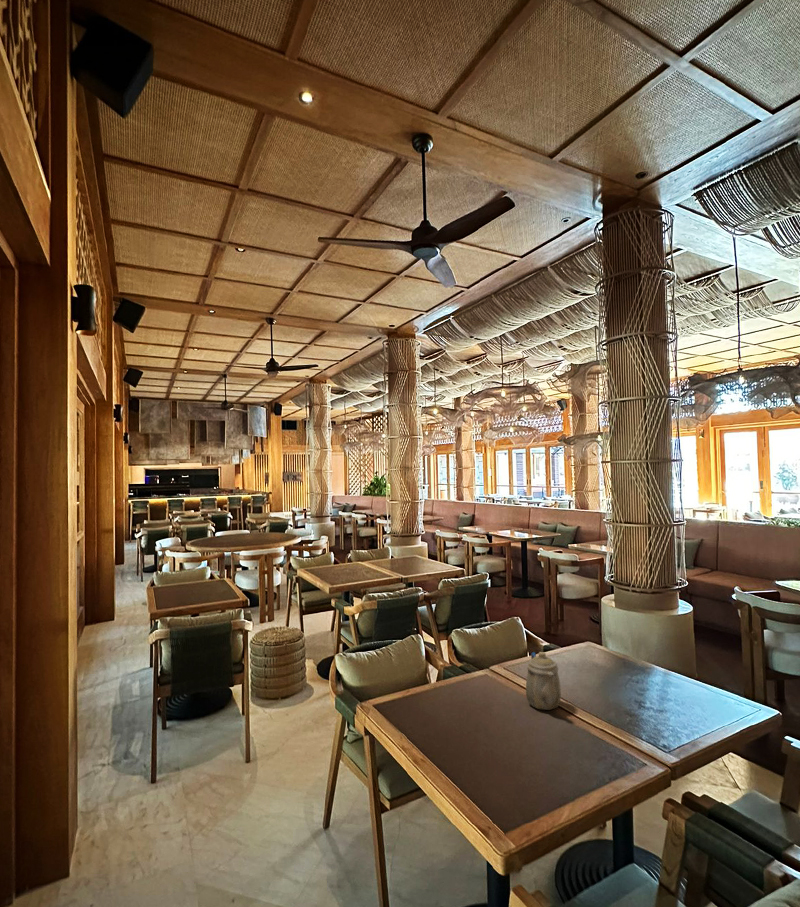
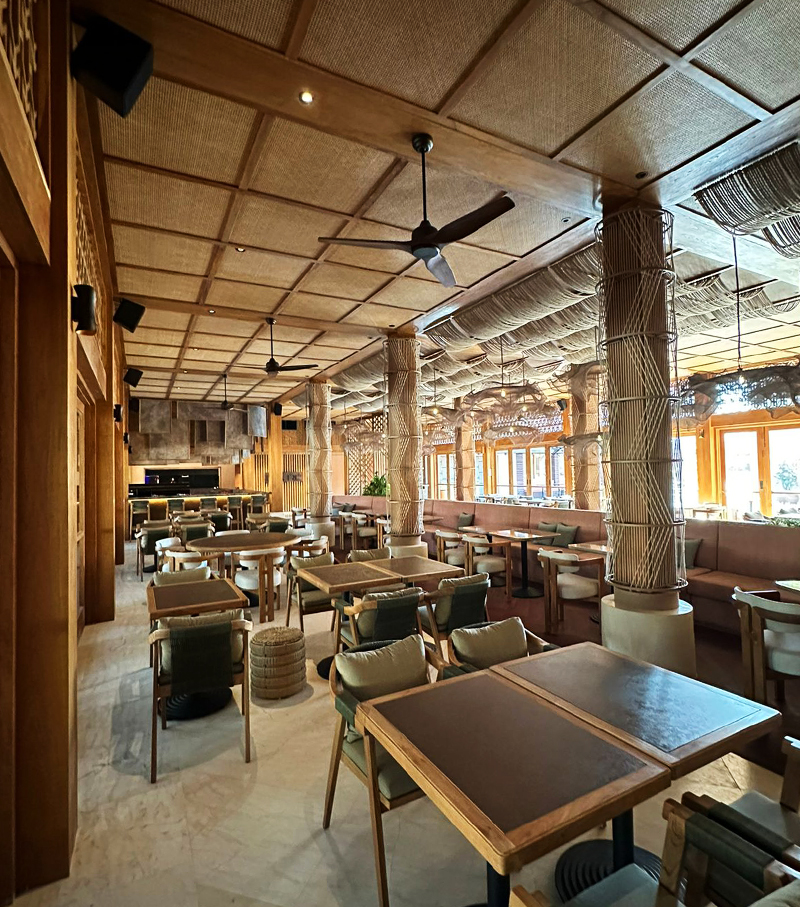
- teapot [525,651,562,711]
